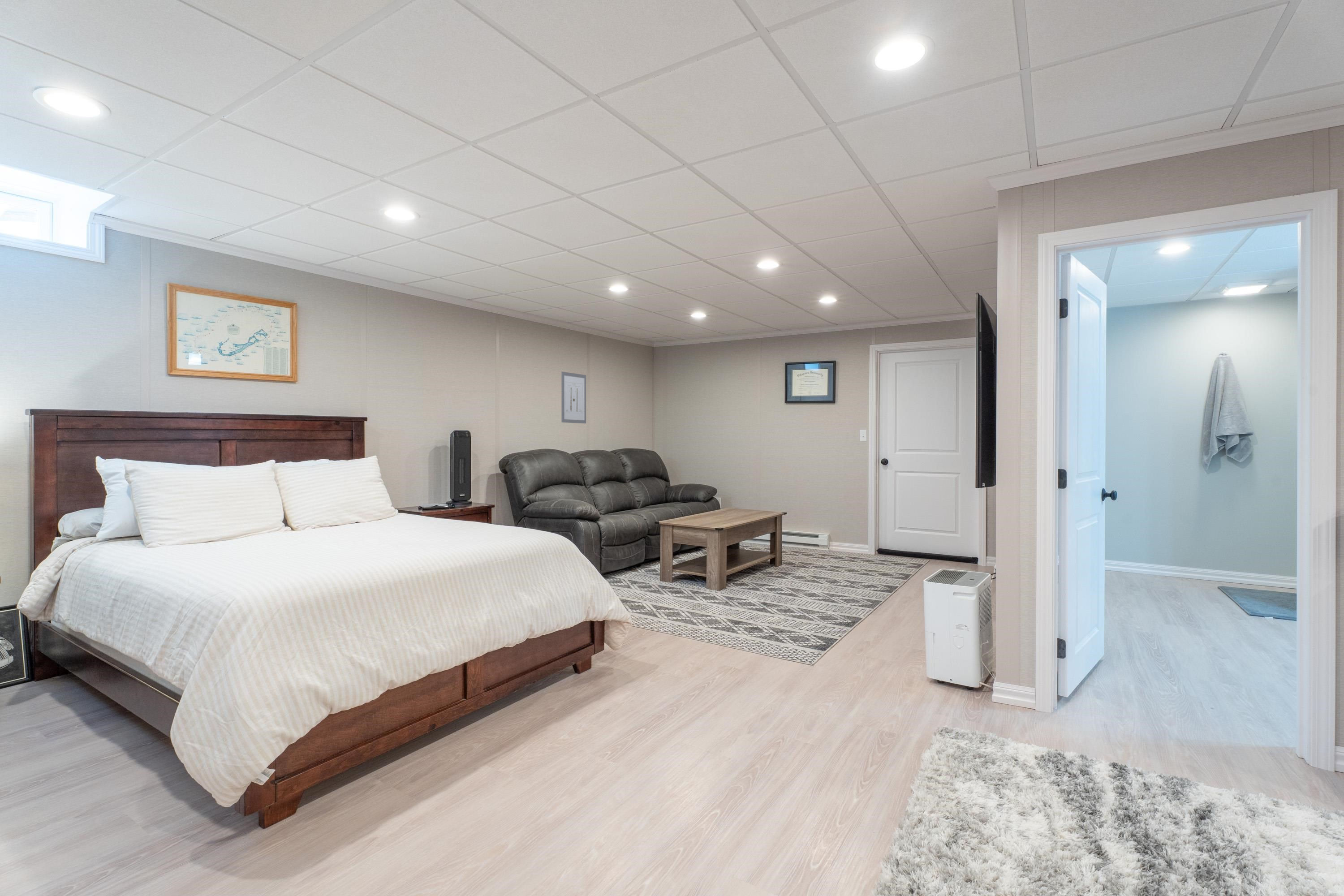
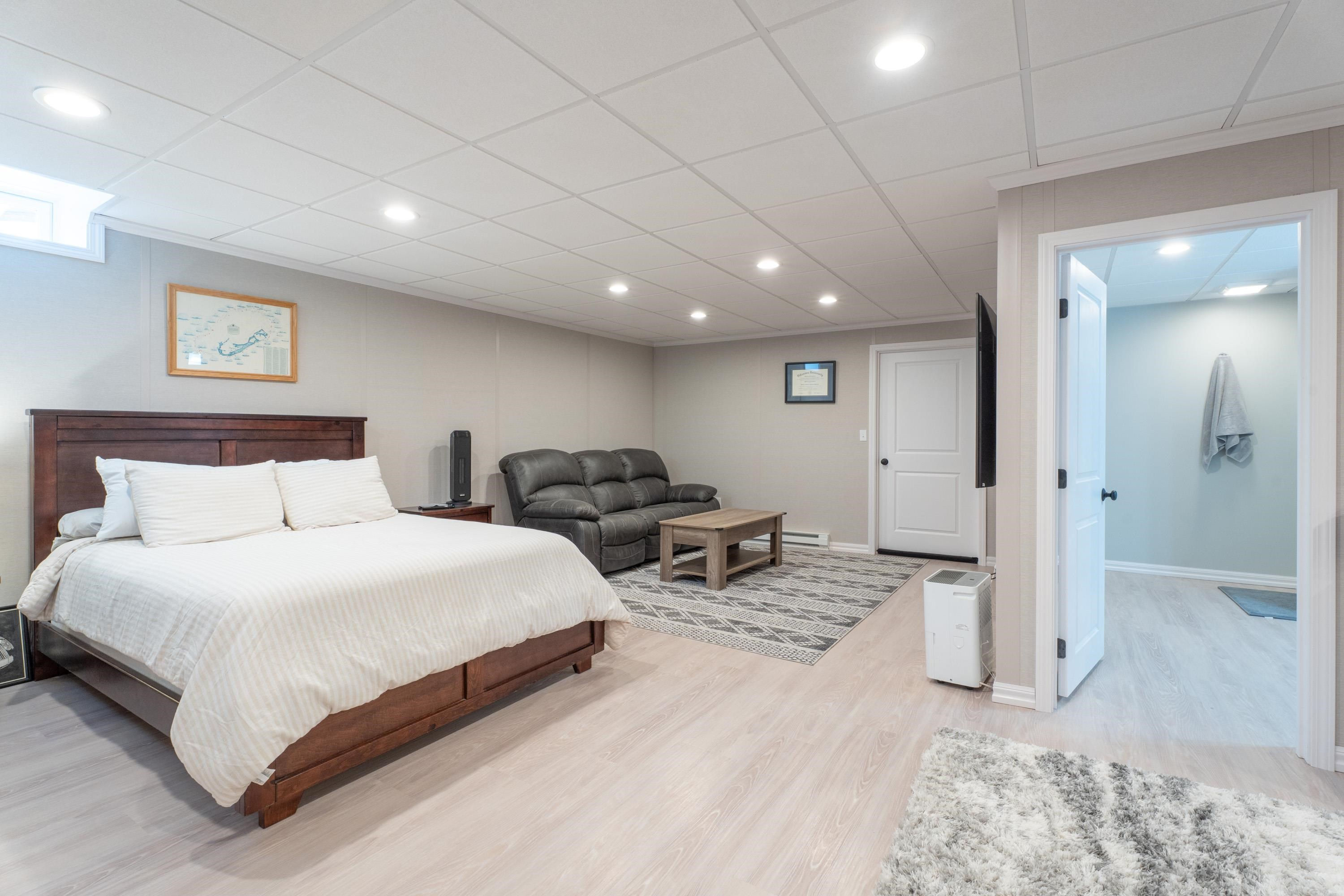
- wall art [561,371,586,424]
